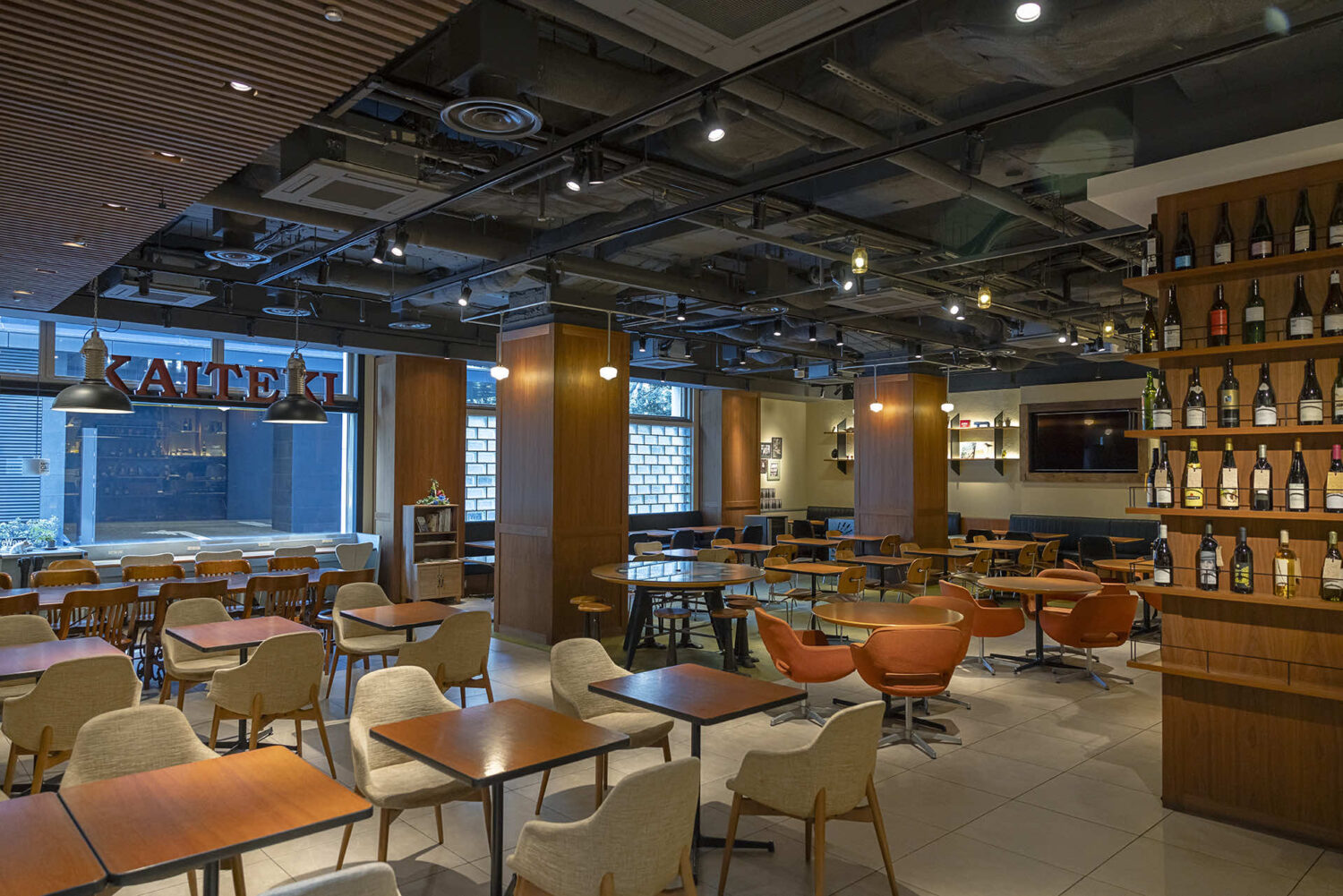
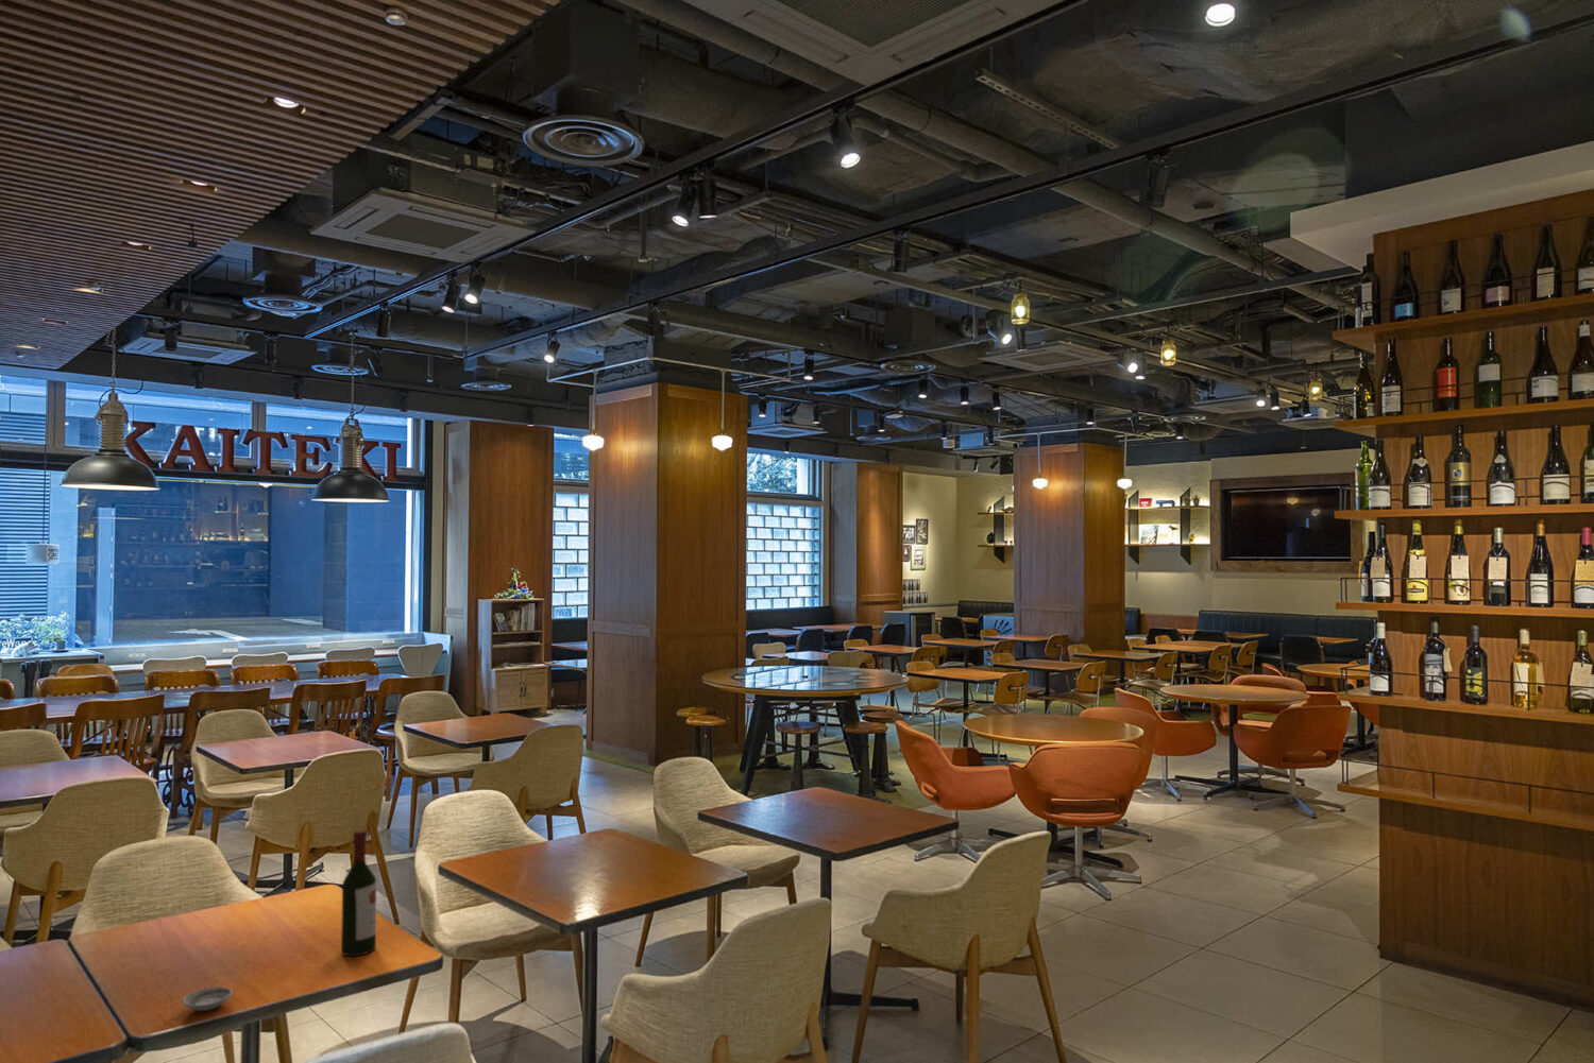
+ wine bottle [341,829,377,956]
+ saucer [182,986,234,1012]
